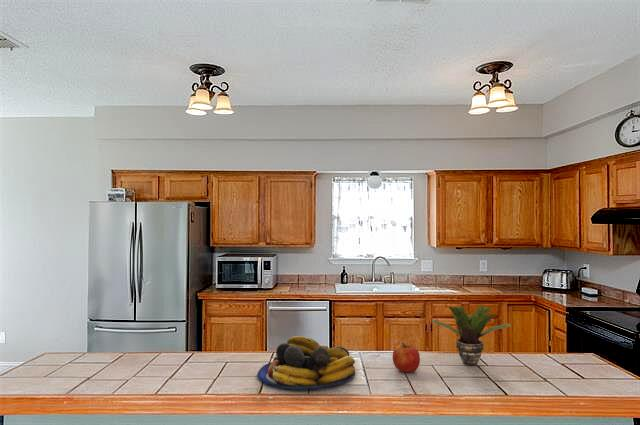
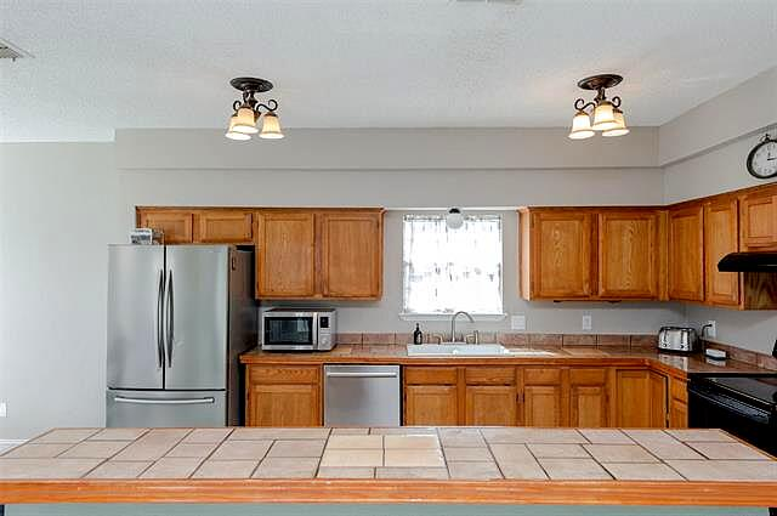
- fruit bowl [257,335,356,391]
- apple [392,342,421,373]
- potted plant [431,305,512,366]
